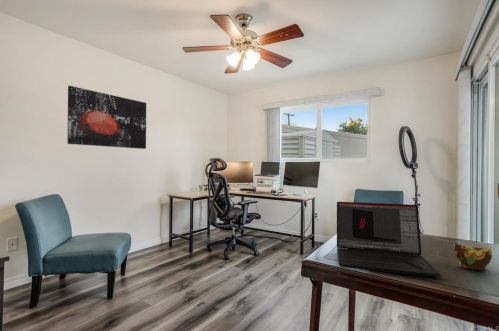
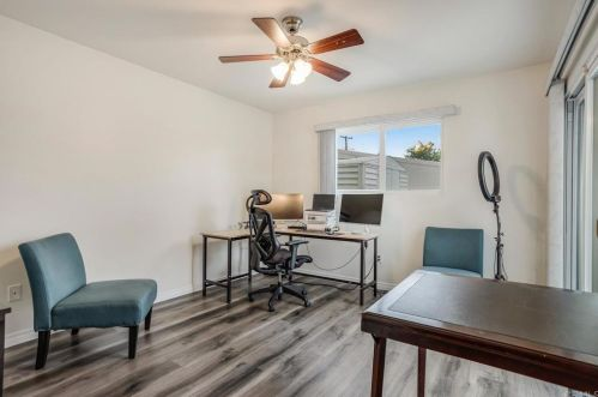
- laptop [336,201,441,278]
- cup [453,239,493,271]
- wall art [66,85,147,150]
